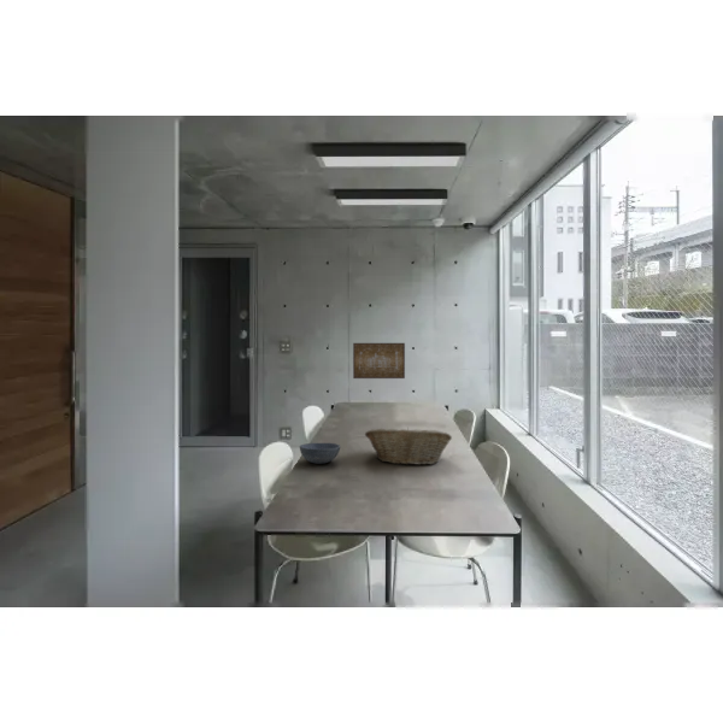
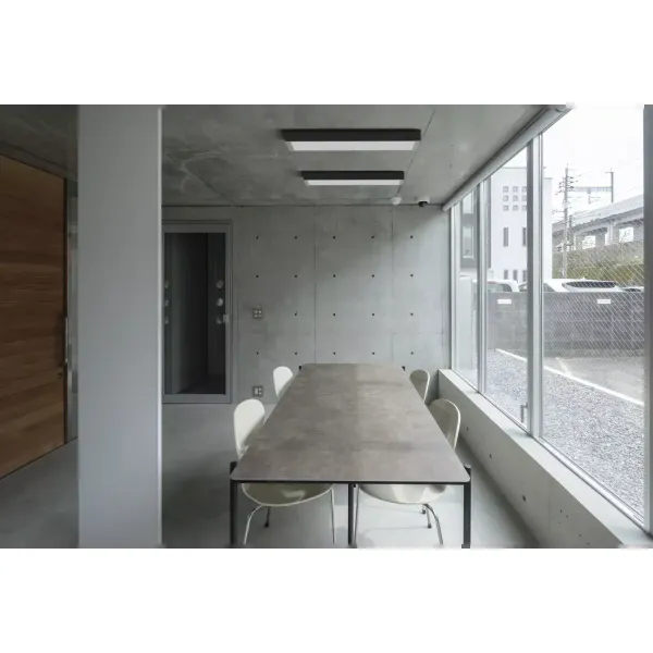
- fruit basket [364,427,453,466]
- wall art [352,342,406,380]
- bowl [299,442,341,465]
